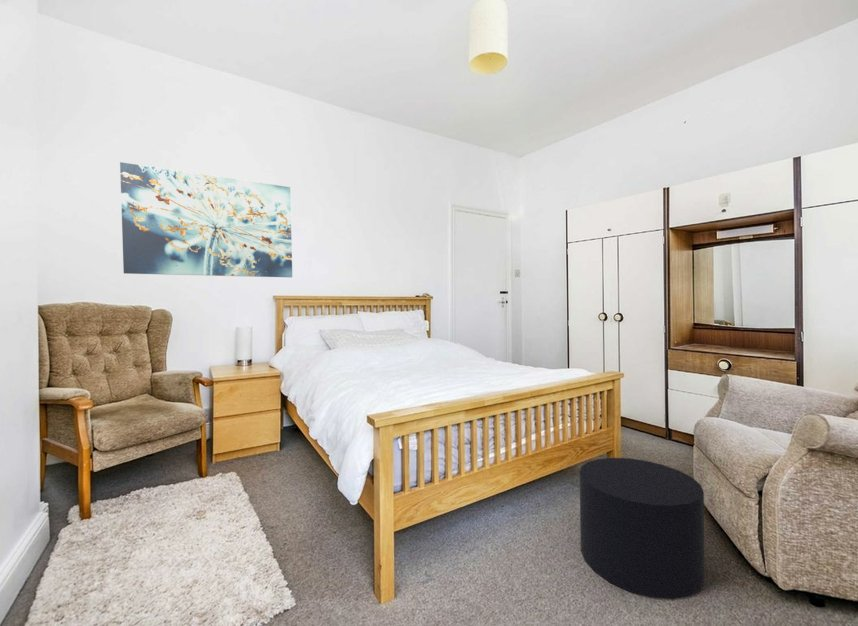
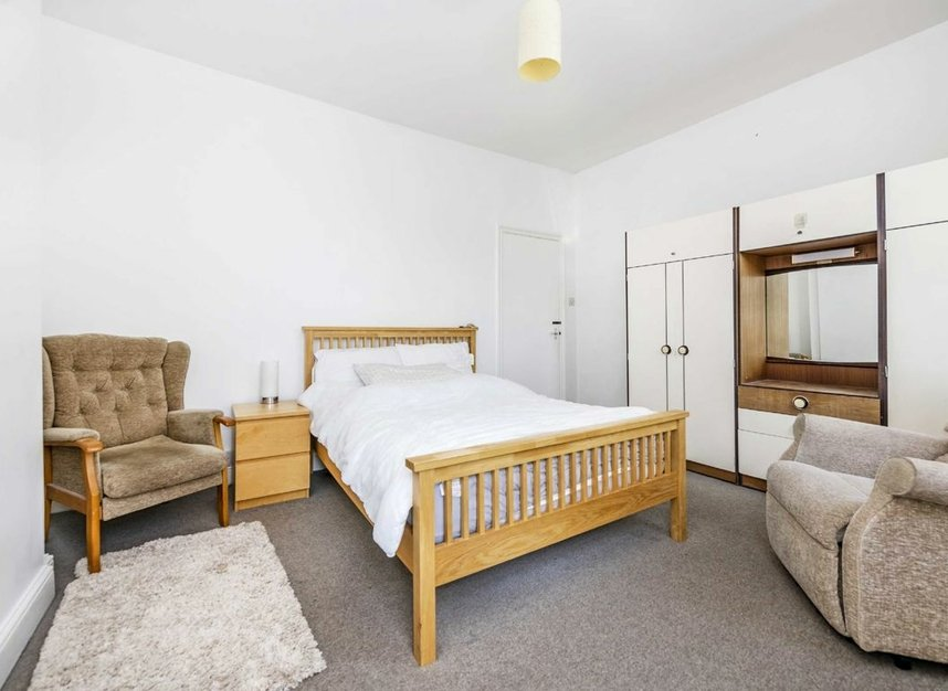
- wall art [119,161,293,278]
- stool [579,457,705,600]
